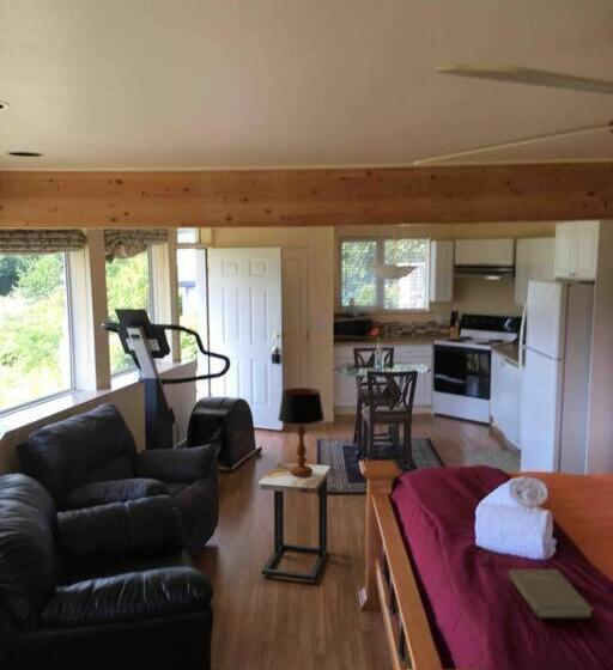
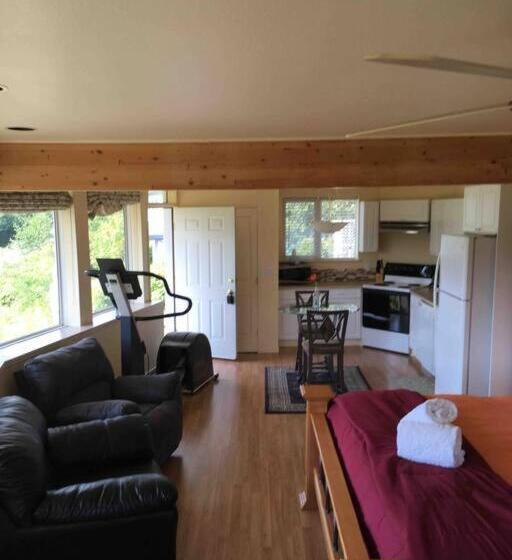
- side table [257,461,332,583]
- table lamp [277,386,326,476]
- book [508,568,595,620]
